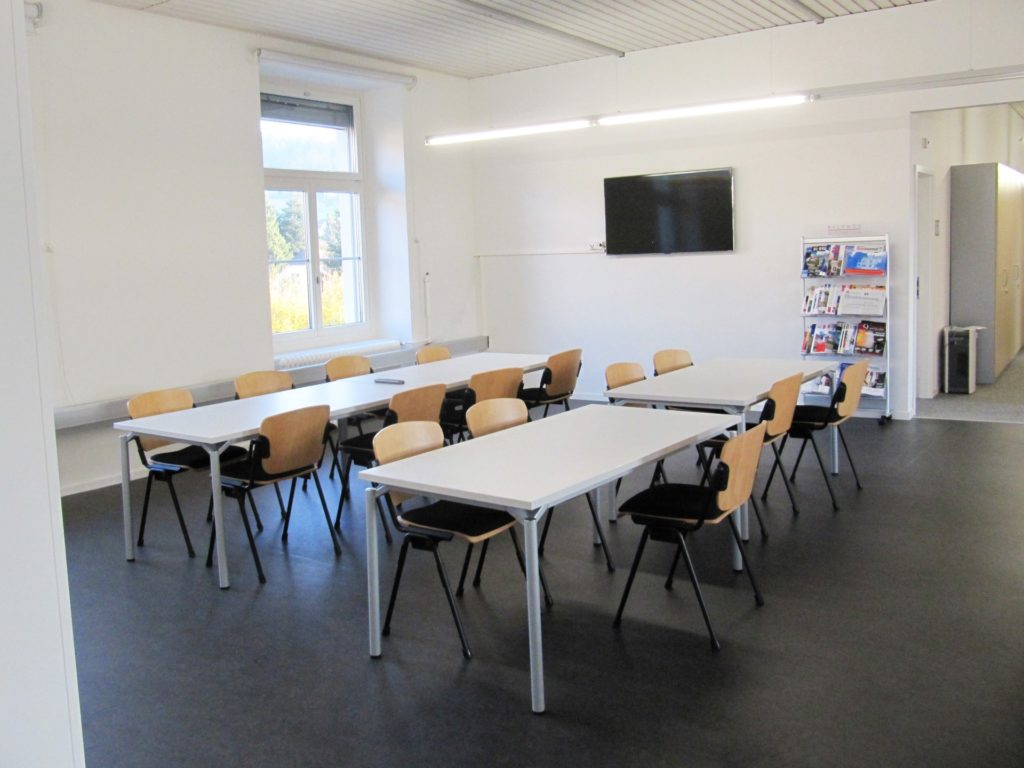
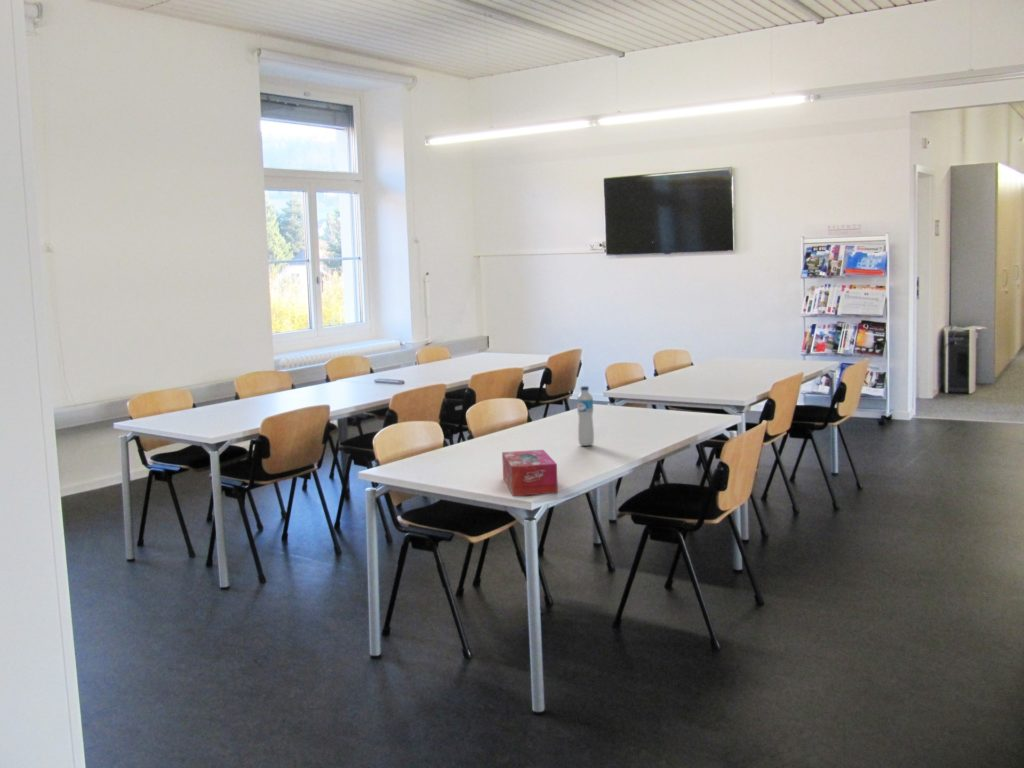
+ tissue box [501,449,559,497]
+ water bottle [576,385,595,447]
